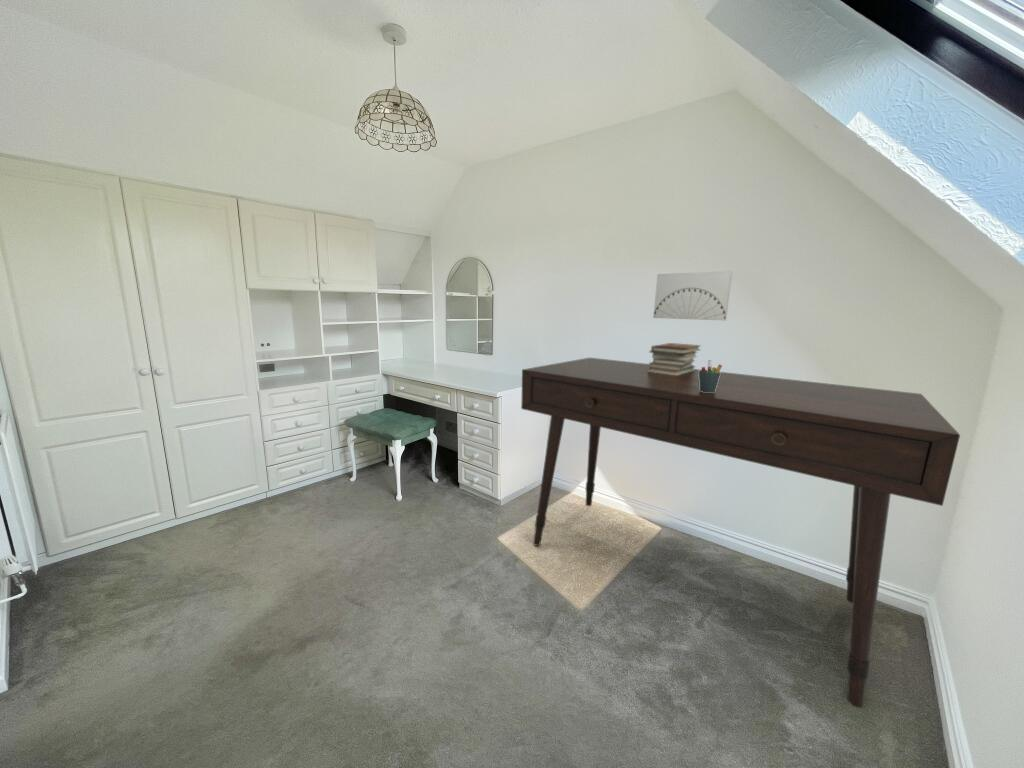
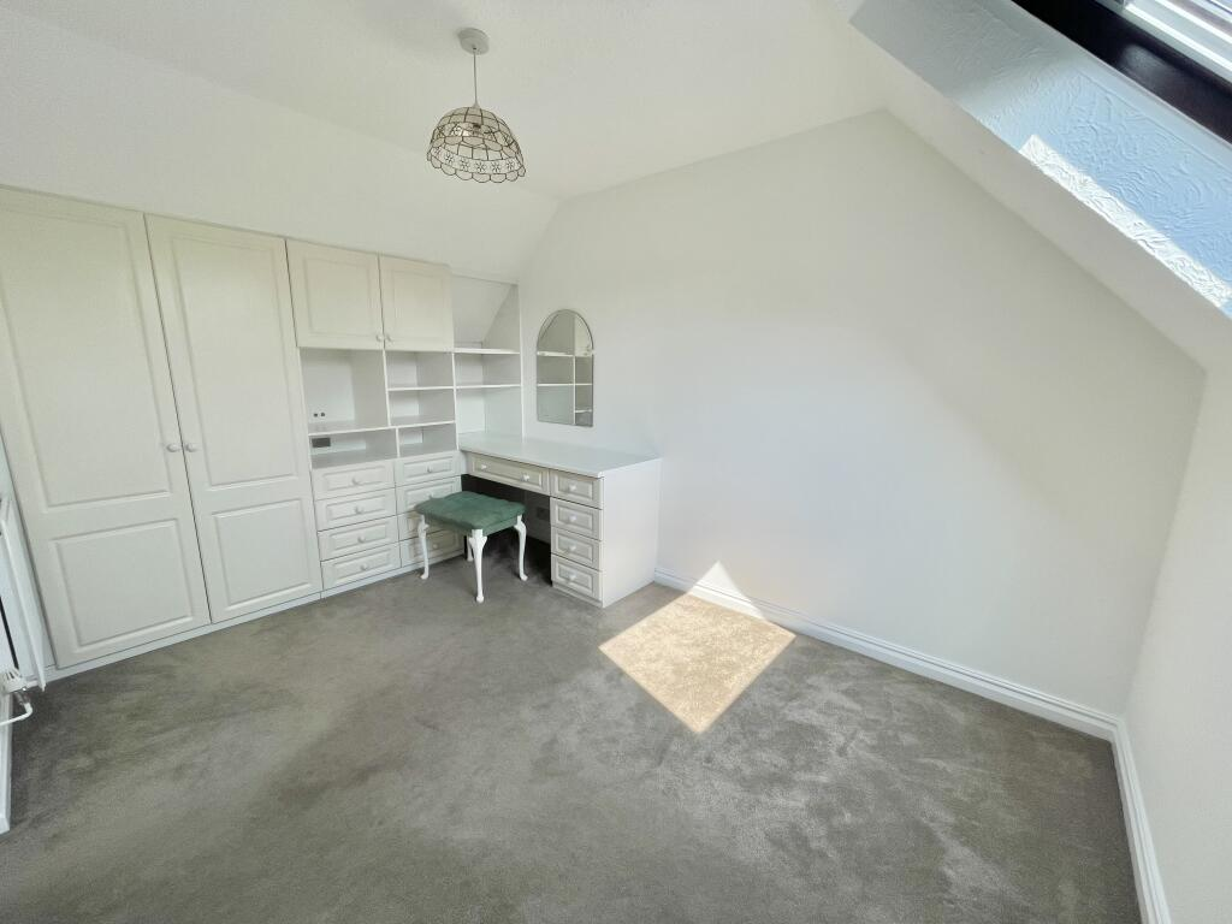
- wall art [652,270,733,321]
- book stack [648,342,702,376]
- pen holder [699,359,723,392]
- desk [520,357,961,709]
